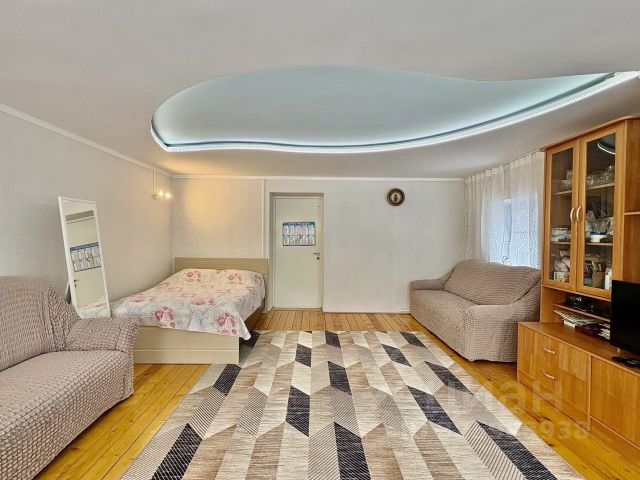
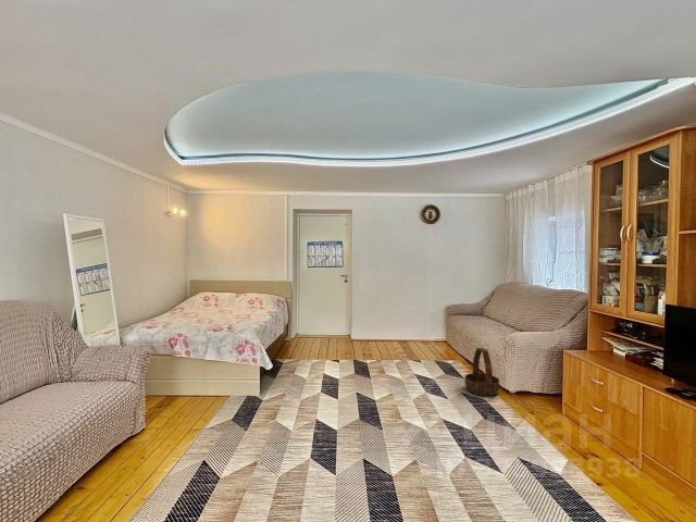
+ basket [464,347,500,397]
